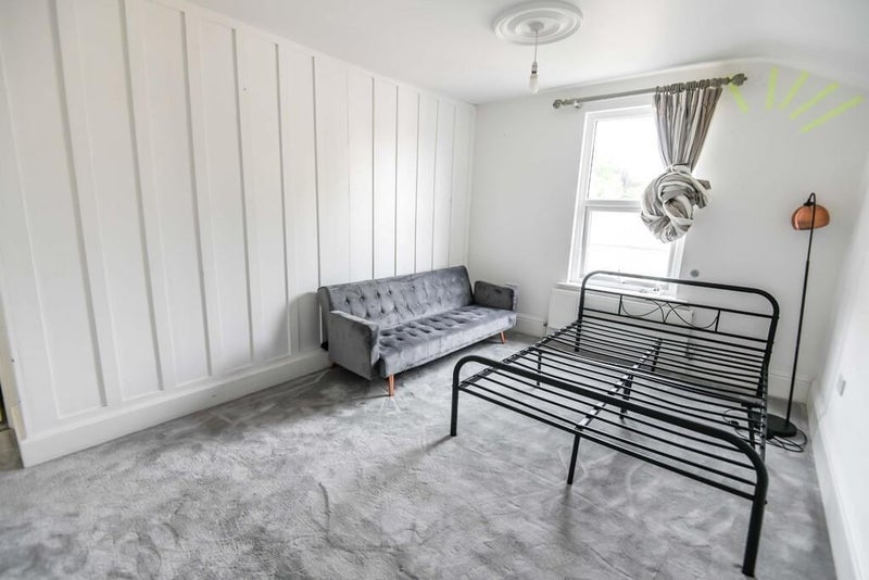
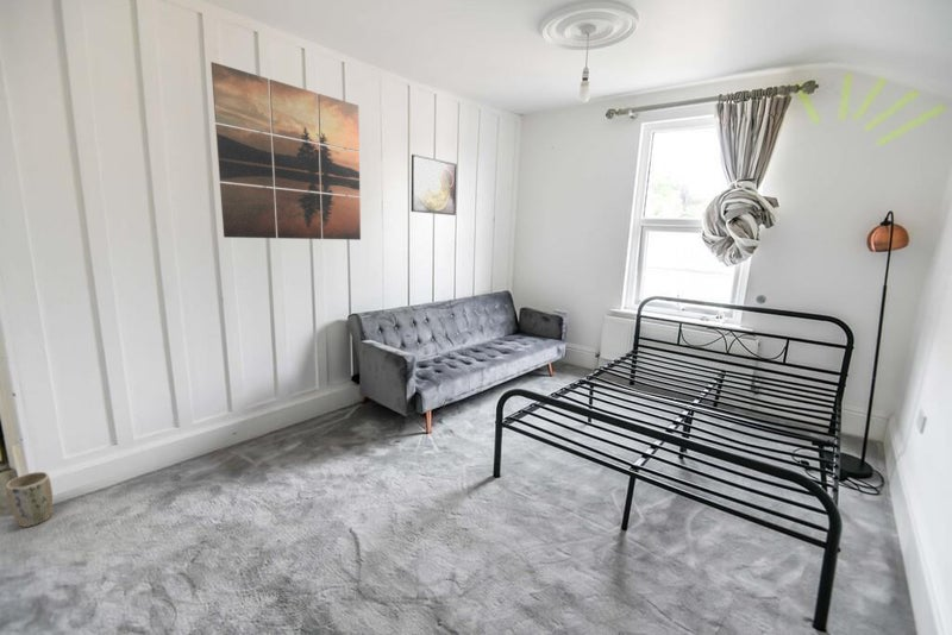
+ plant pot [5,471,54,528]
+ wall art [209,61,362,241]
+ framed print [411,153,458,216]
